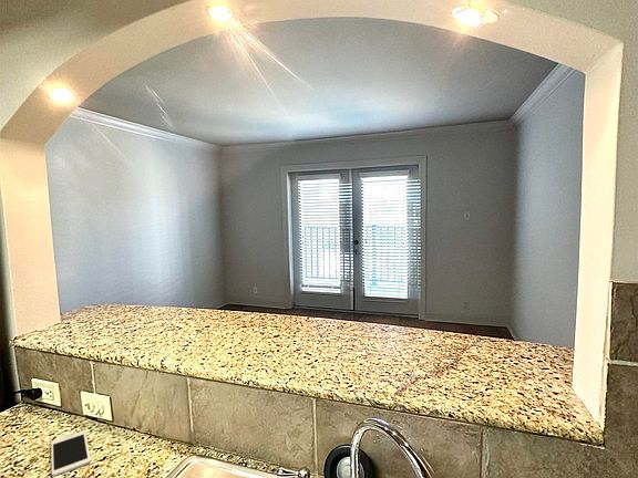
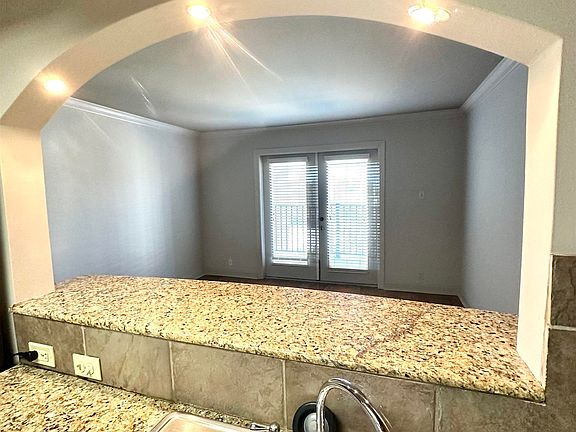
- cell phone [50,429,92,477]
